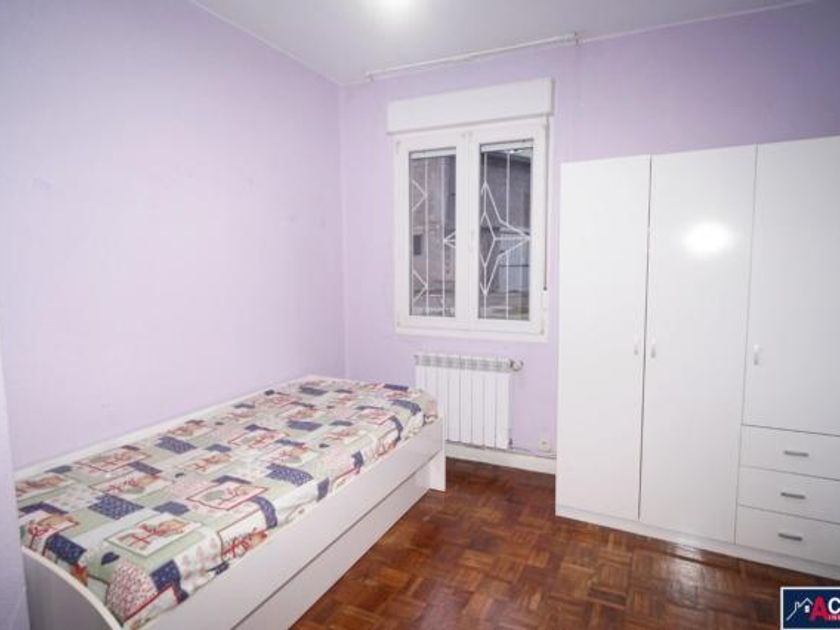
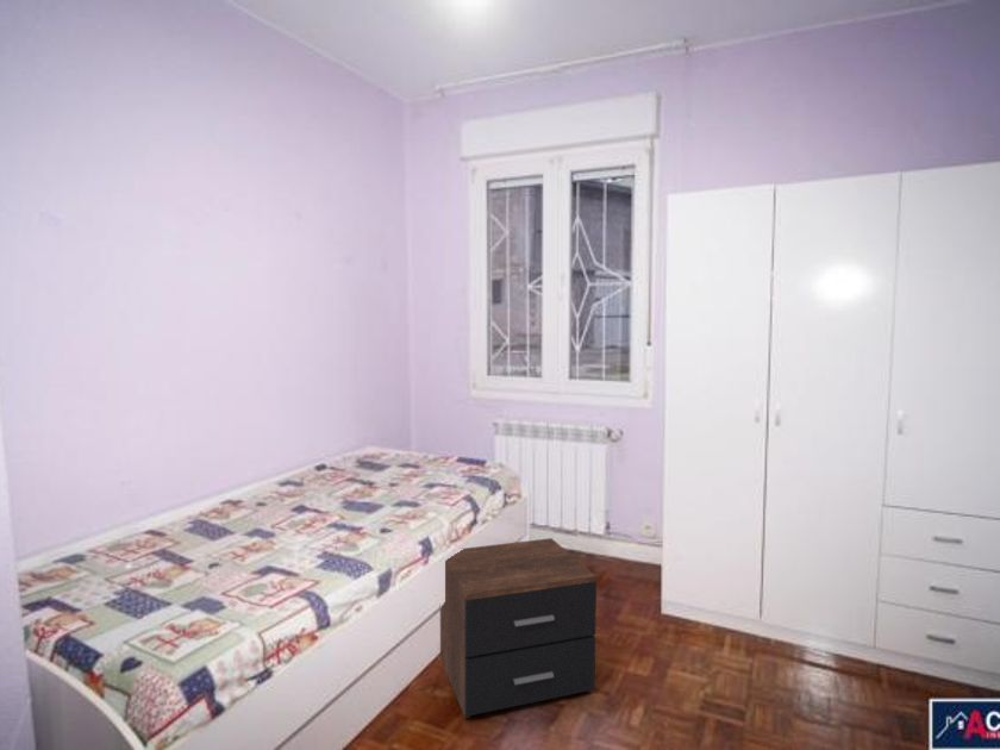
+ nightstand [439,537,598,719]
